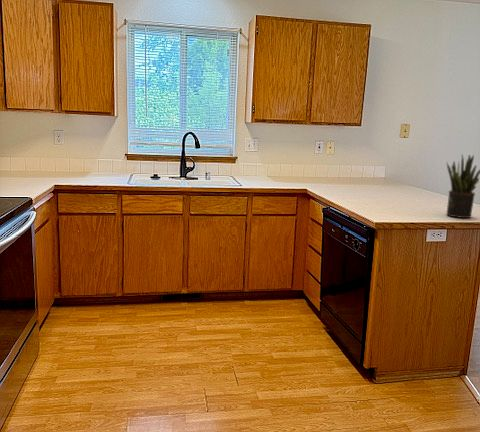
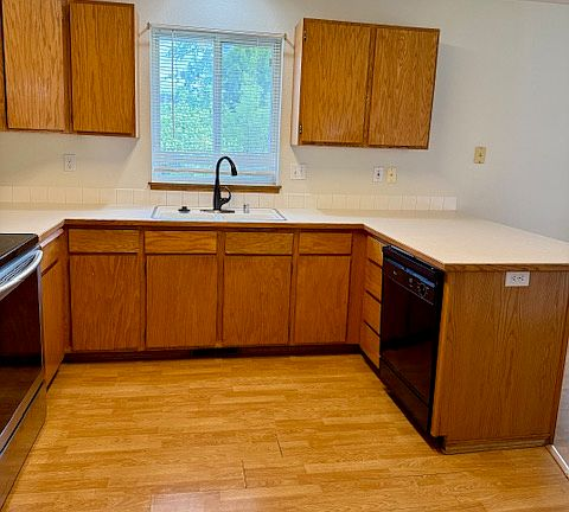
- potted plant [446,153,480,219]
